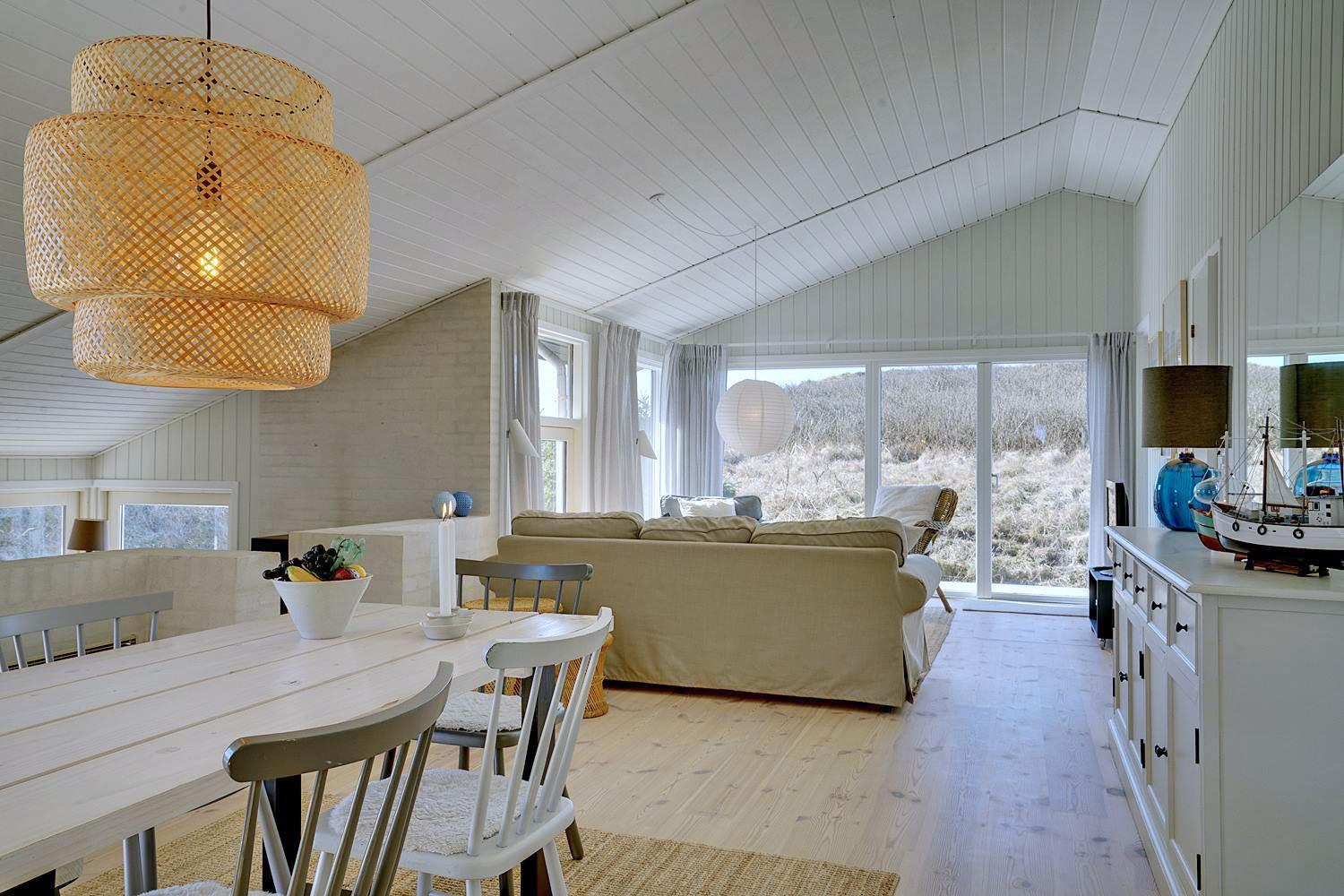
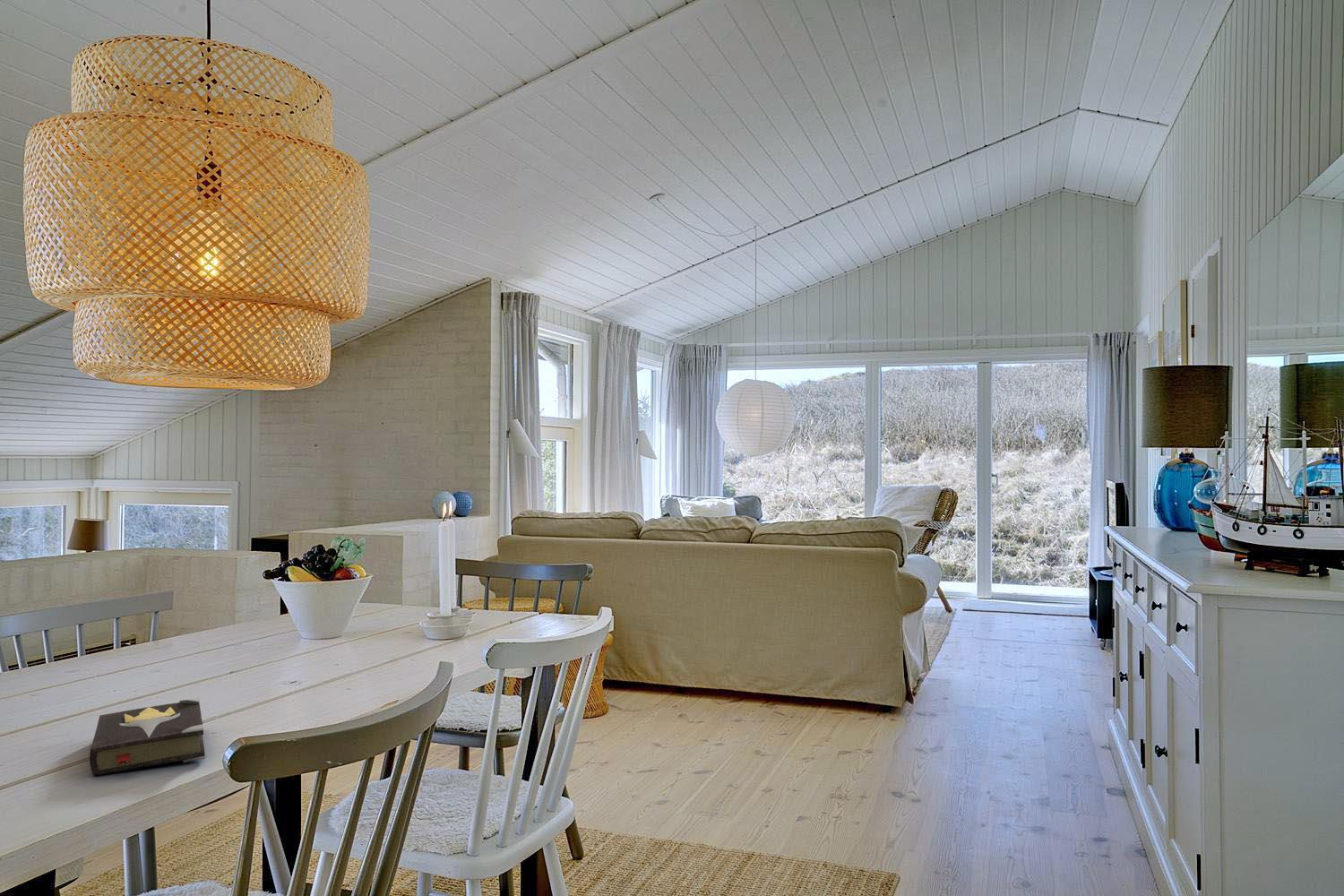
+ hardback book [89,697,206,777]
